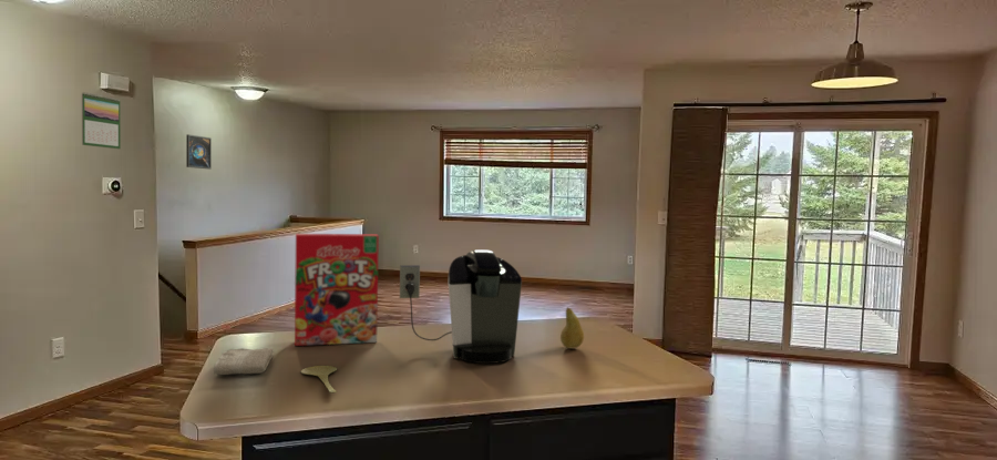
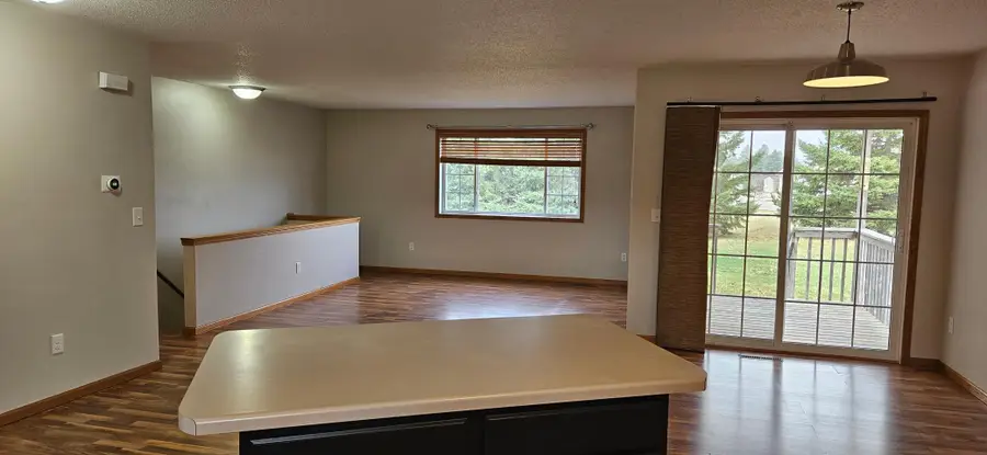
- coffee maker [399,249,523,365]
- fruit [559,306,585,349]
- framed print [185,133,213,171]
- spoon [300,365,338,393]
- cereal box [294,233,380,347]
- washcloth [213,347,275,376]
- calendar [81,91,122,150]
